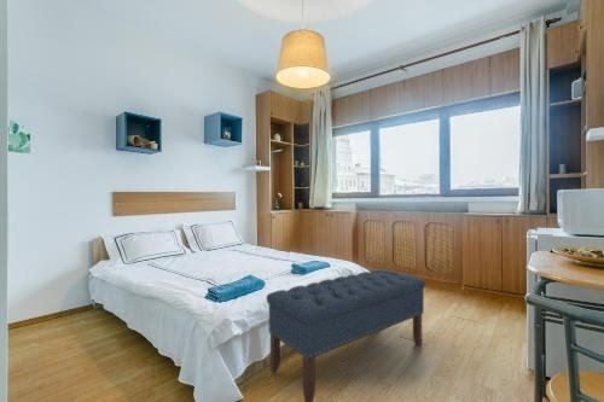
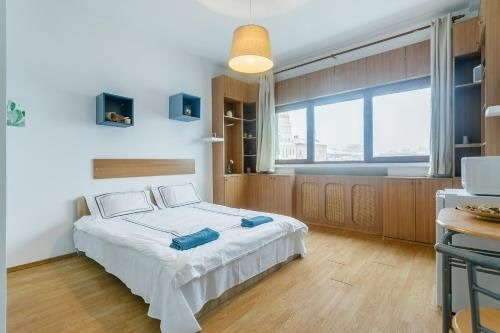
- bench [266,268,426,402]
